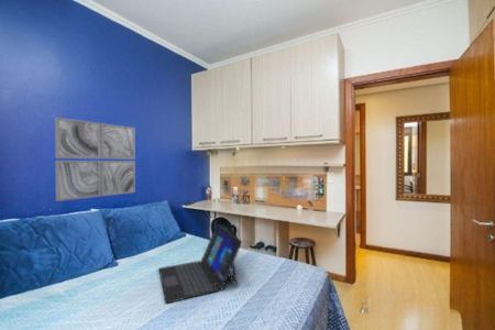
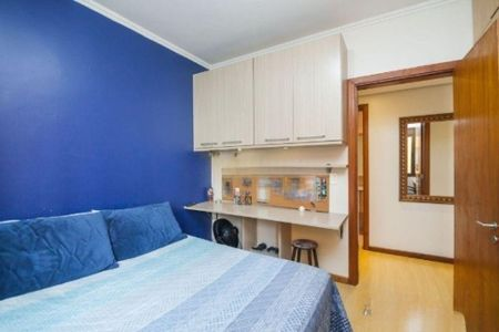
- wall art [54,117,136,202]
- laptop [157,222,243,304]
